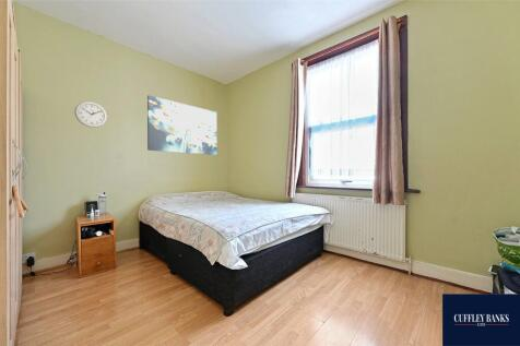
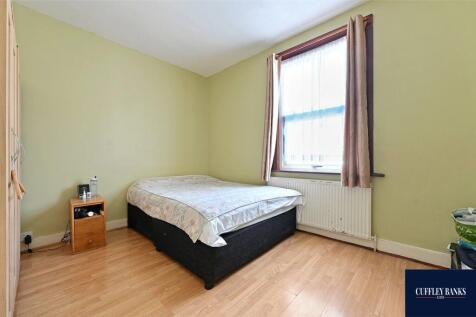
- wall clock [73,100,108,129]
- wall art [146,94,217,156]
